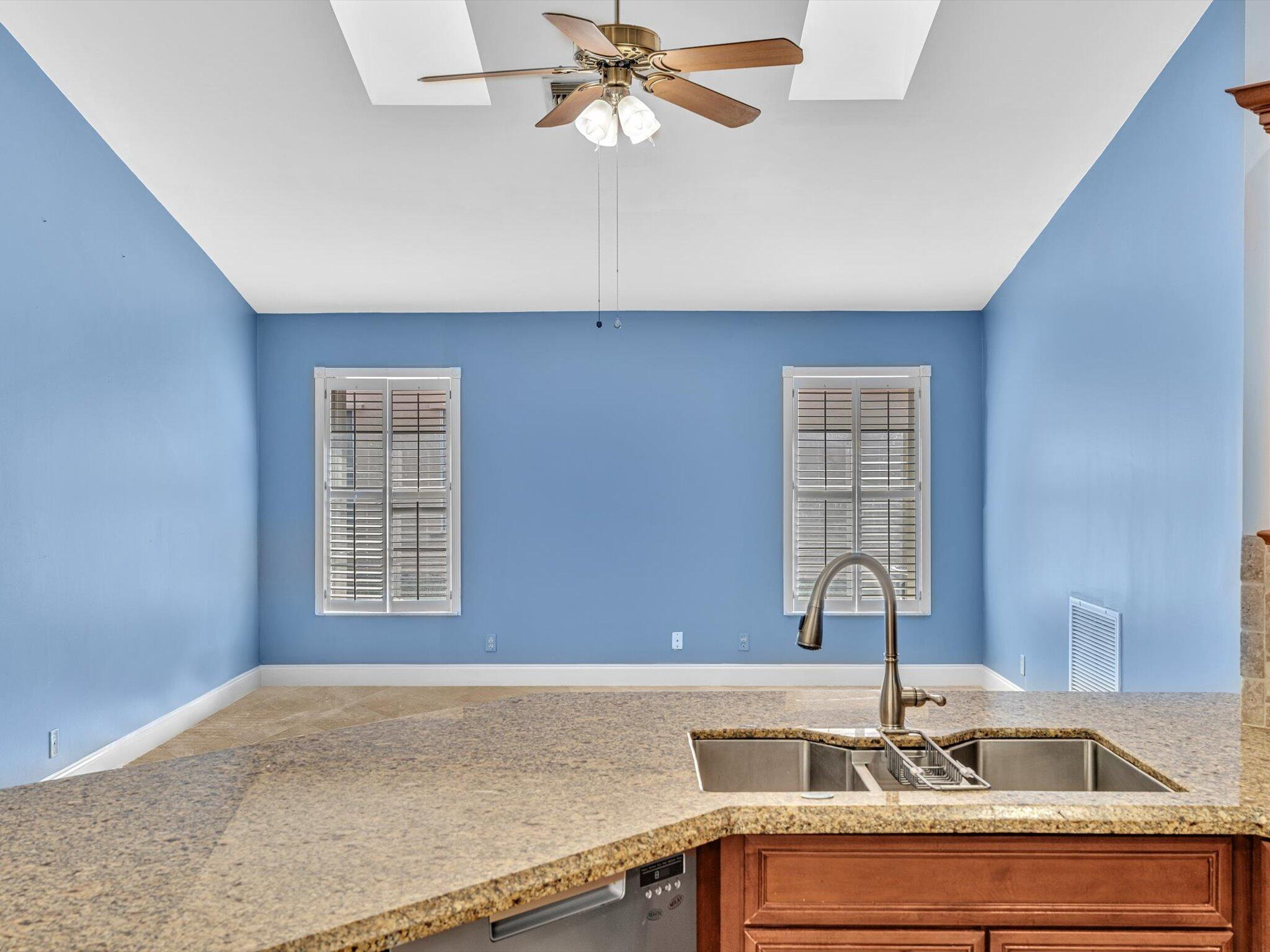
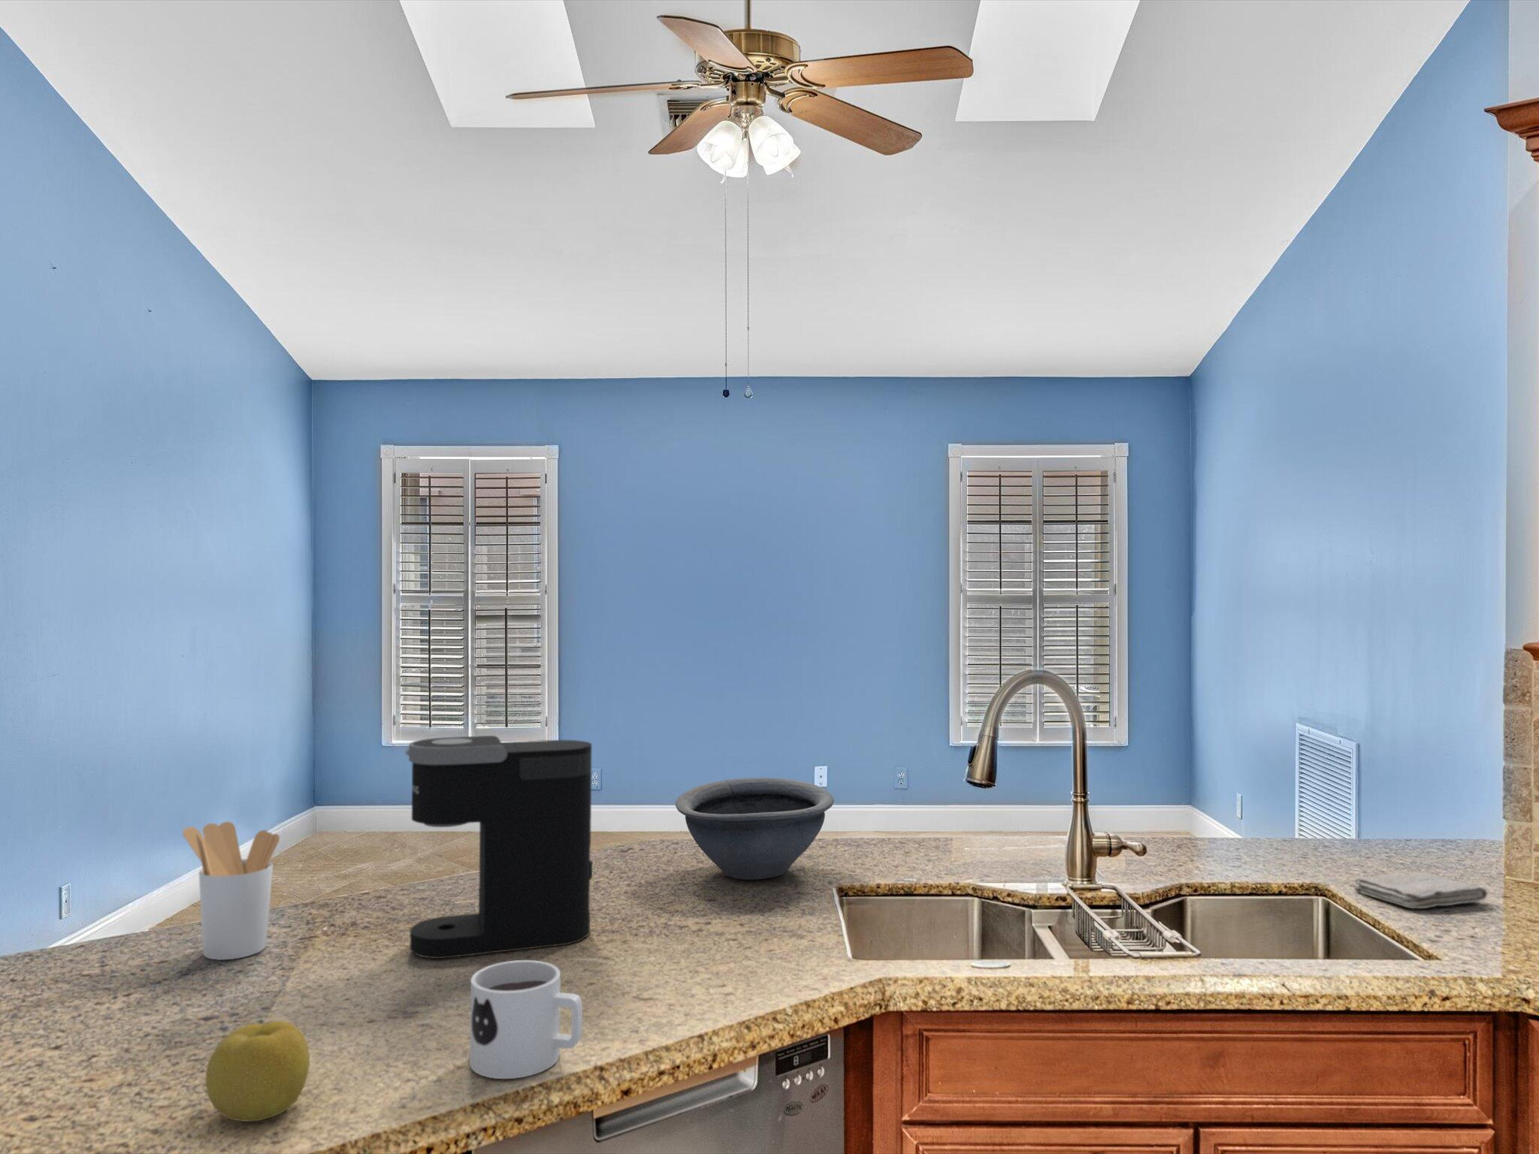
+ washcloth [1354,872,1488,910]
+ coffee maker [405,735,593,959]
+ mug [469,959,583,1080]
+ utensil holder [182,821,280,961]
+ bowl [675,777,835,880]
+ fruit [205,1021,310,1122]
